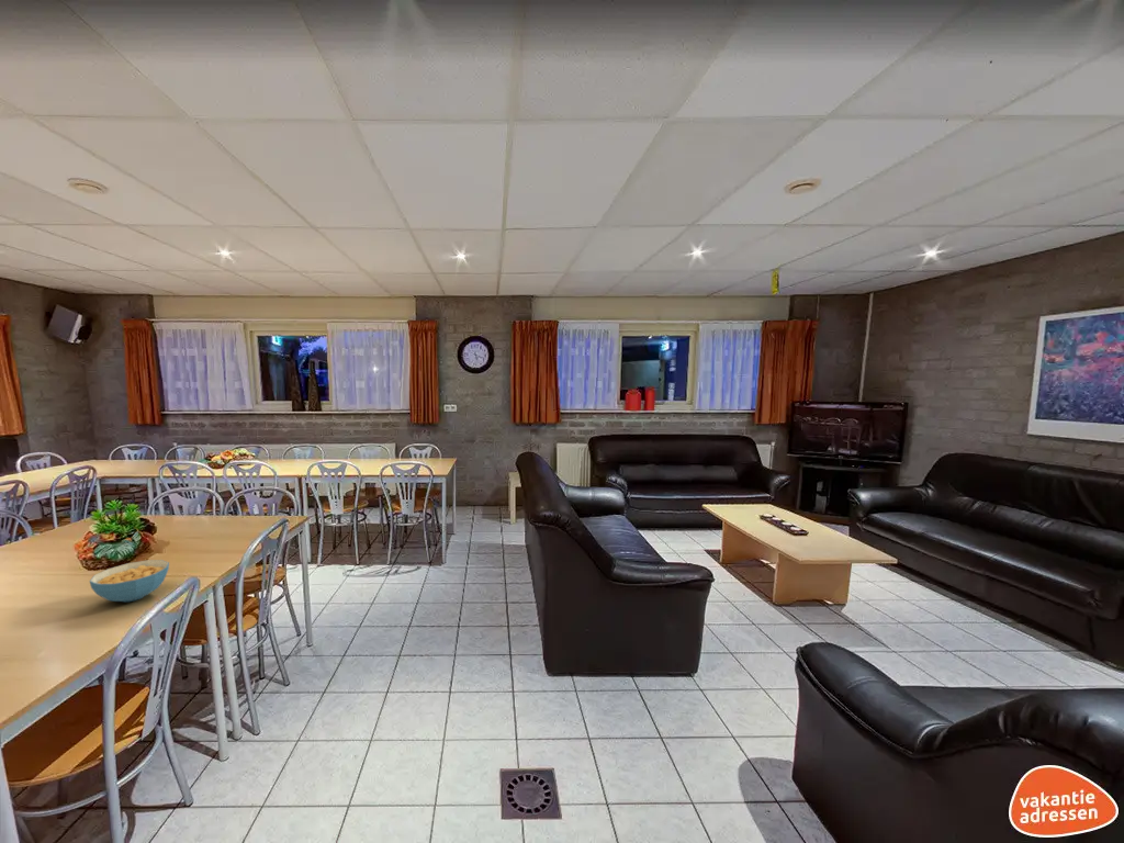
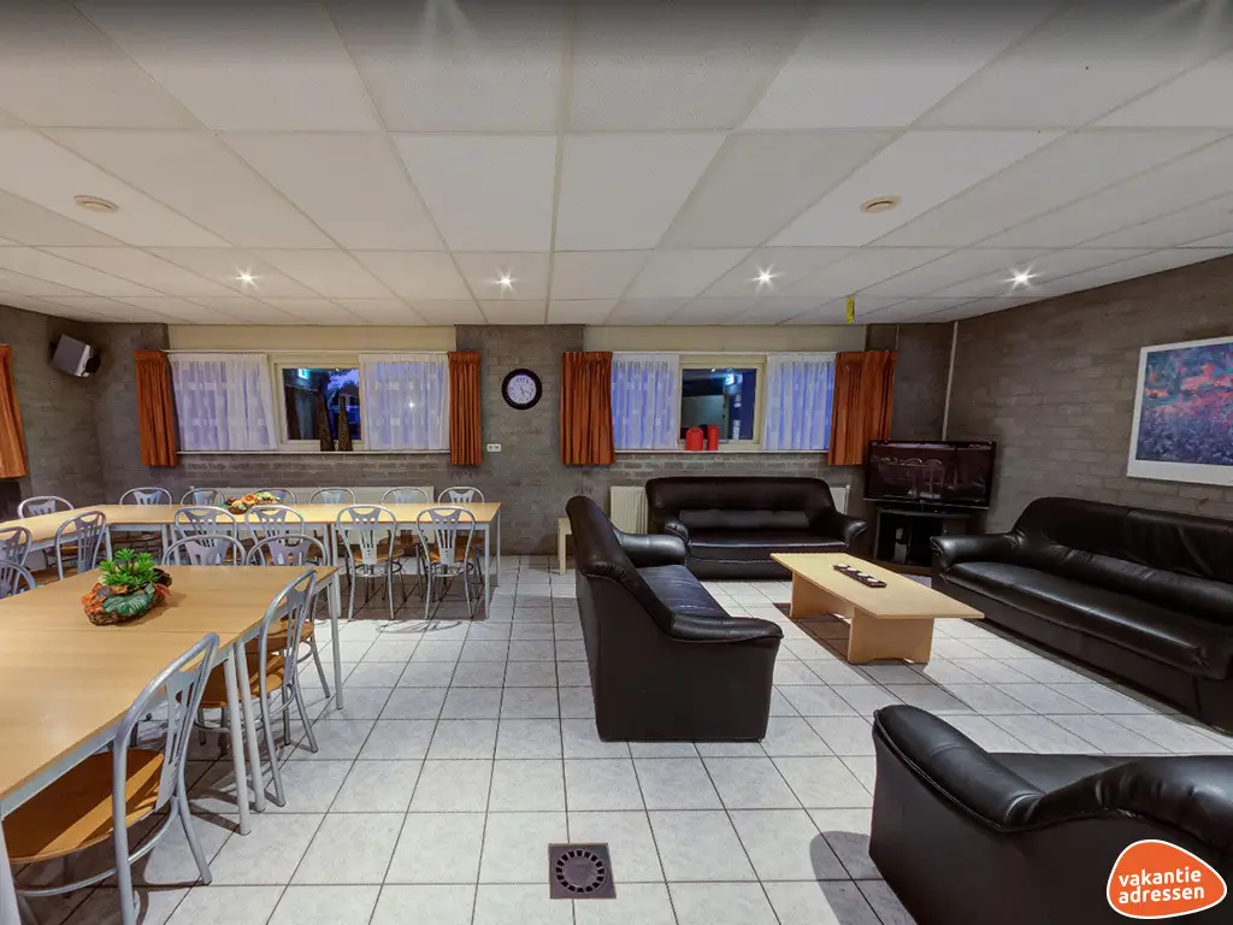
- cereal bowl [89,559,170,603]
